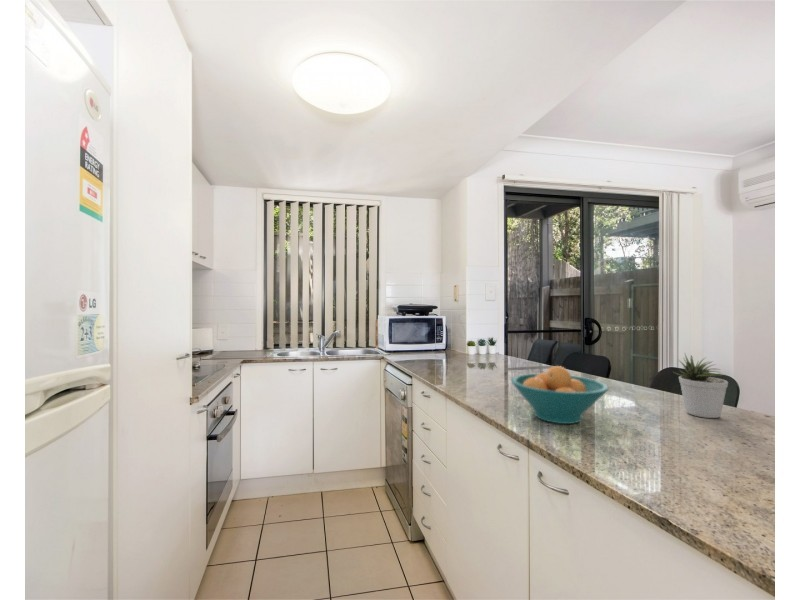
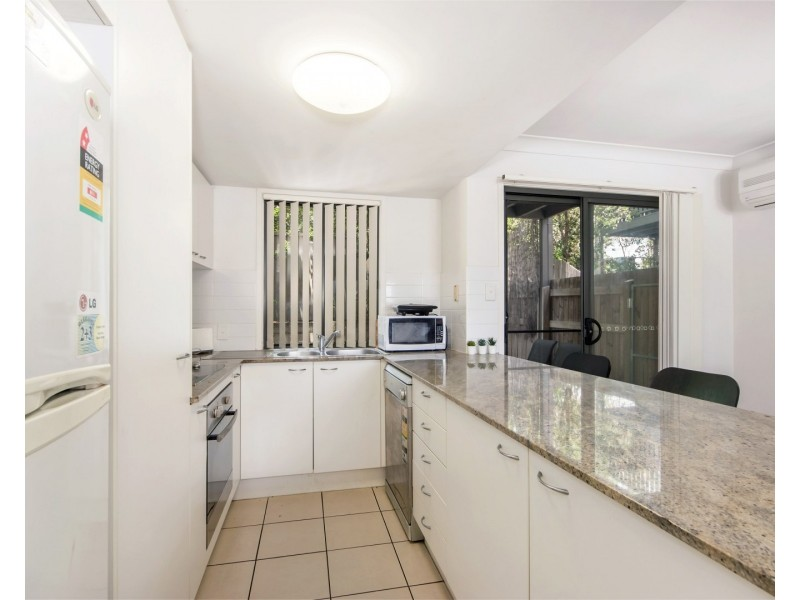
- potted plant [673,353,729,419]
- fruit bowl [510,365,610,425]
